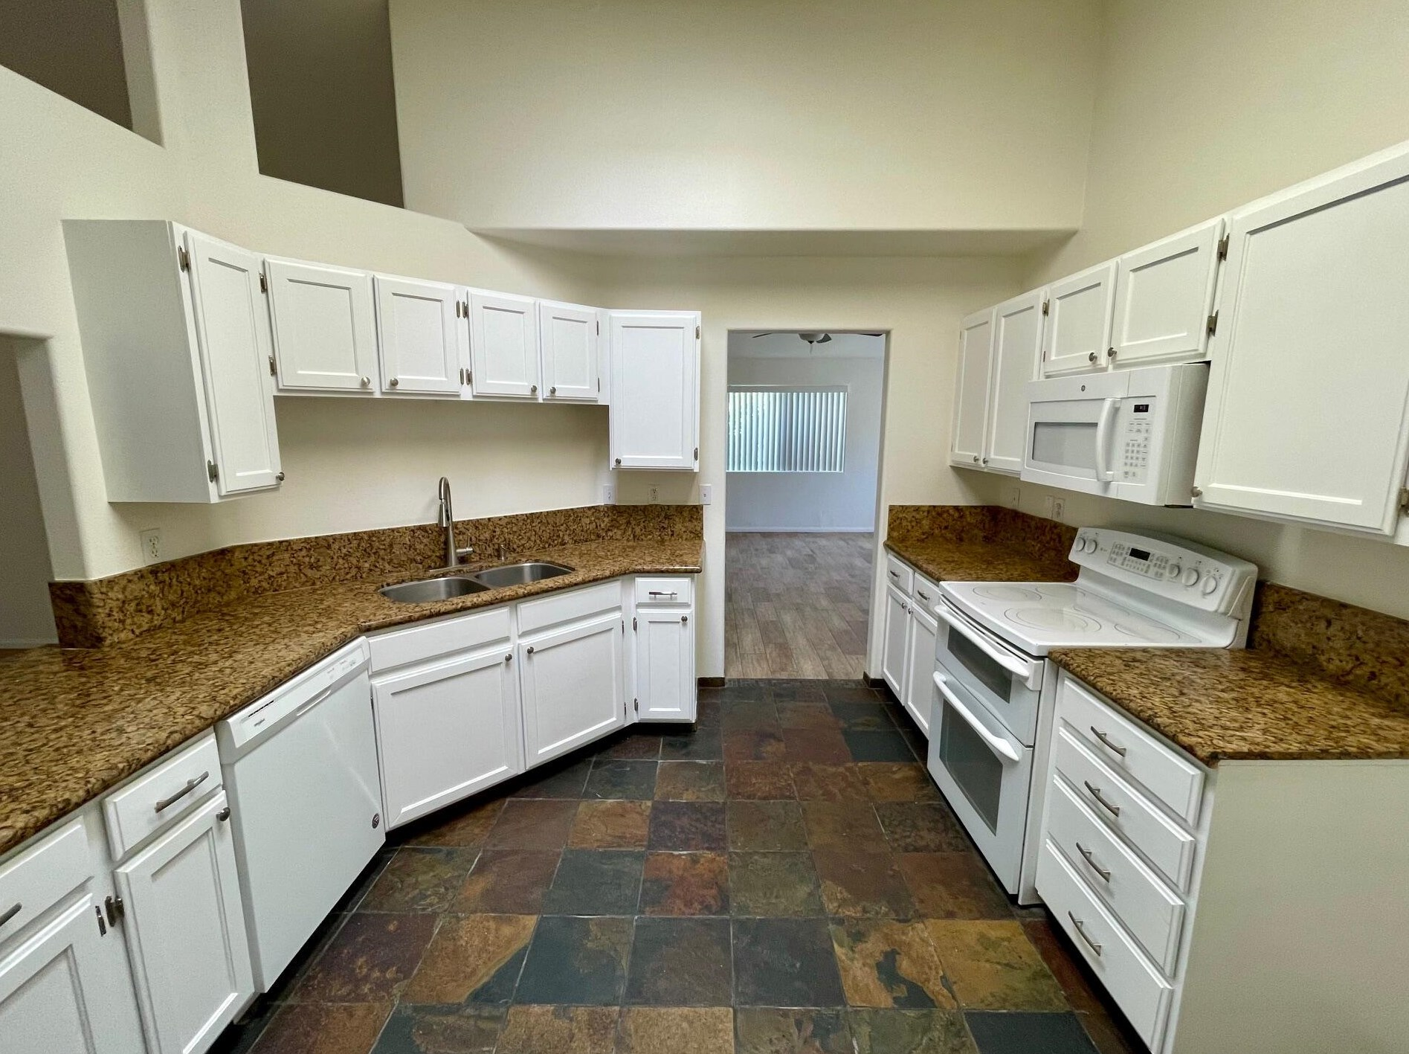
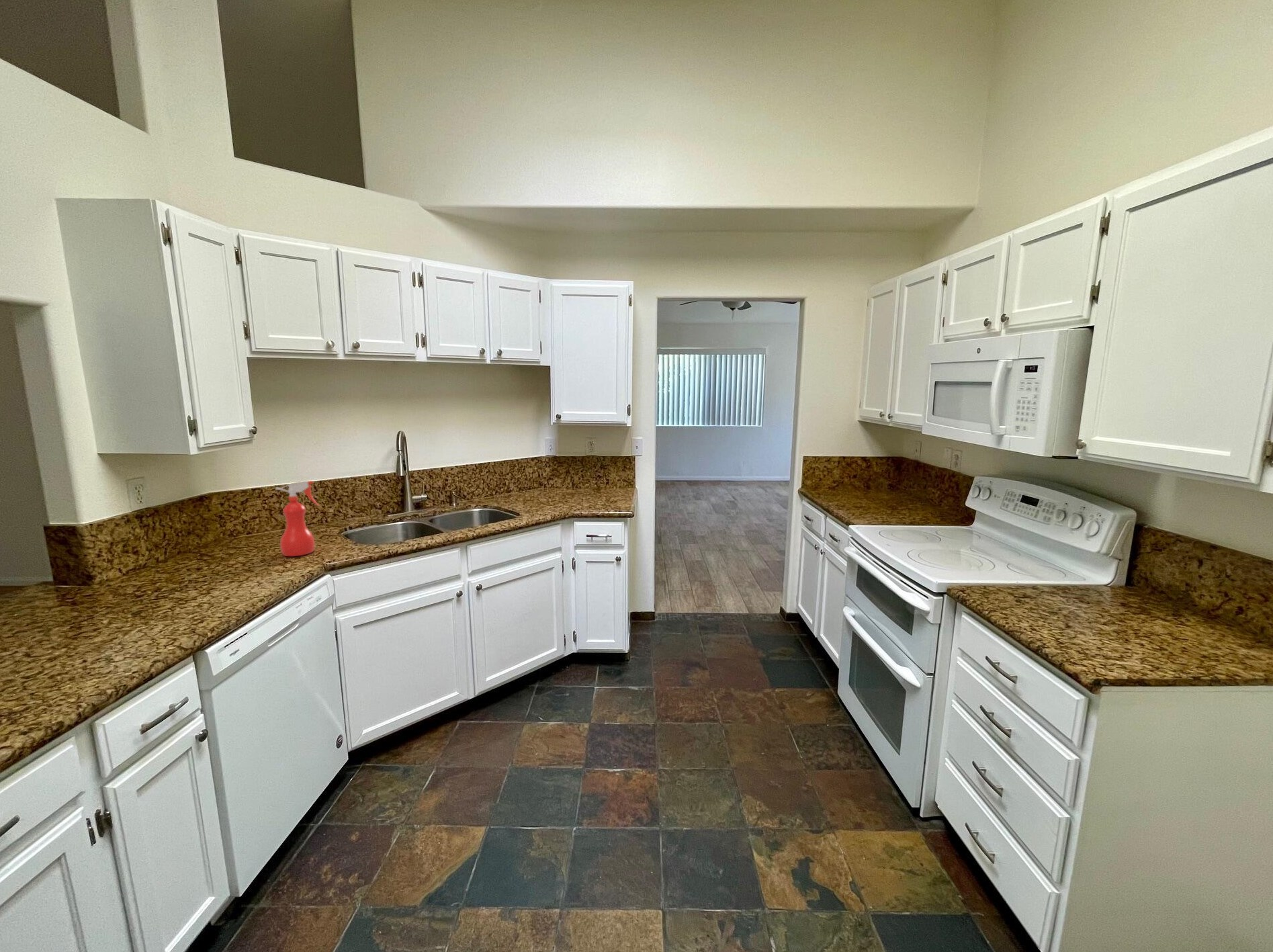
+ spray bottle [275,480,320,557]
